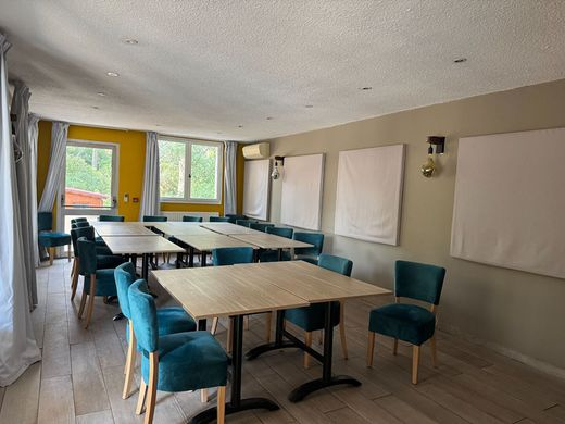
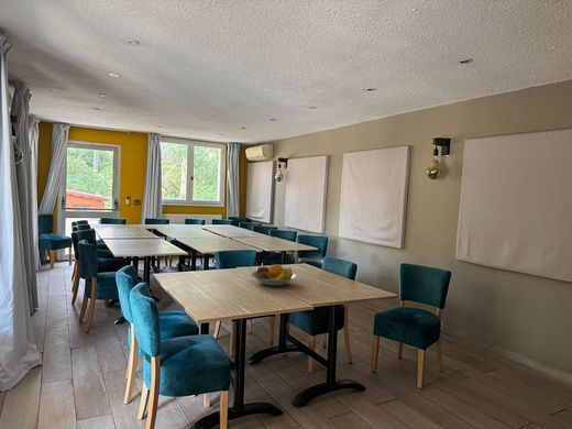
+ fruit bowl [250,263,298,287]
